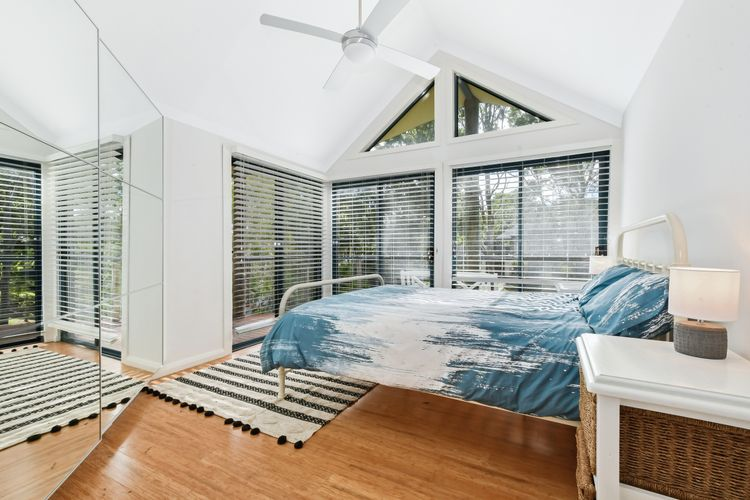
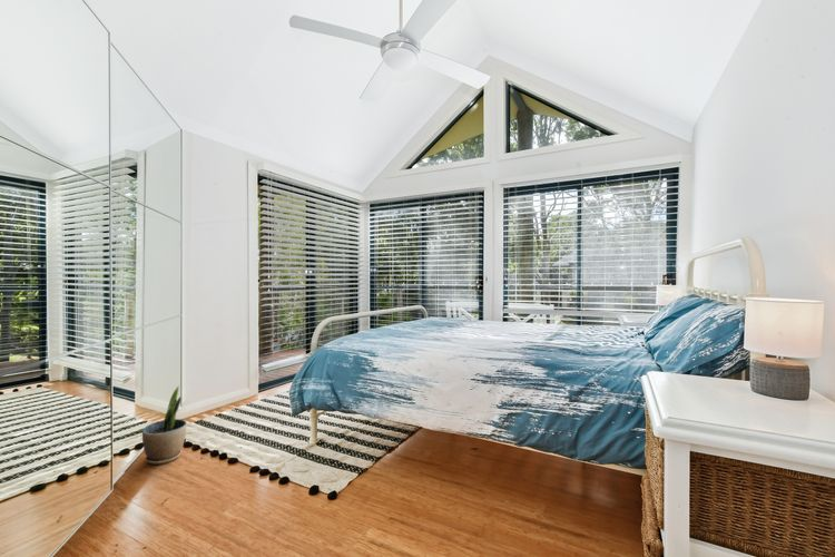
+ potted plant [141,385,188,466]
